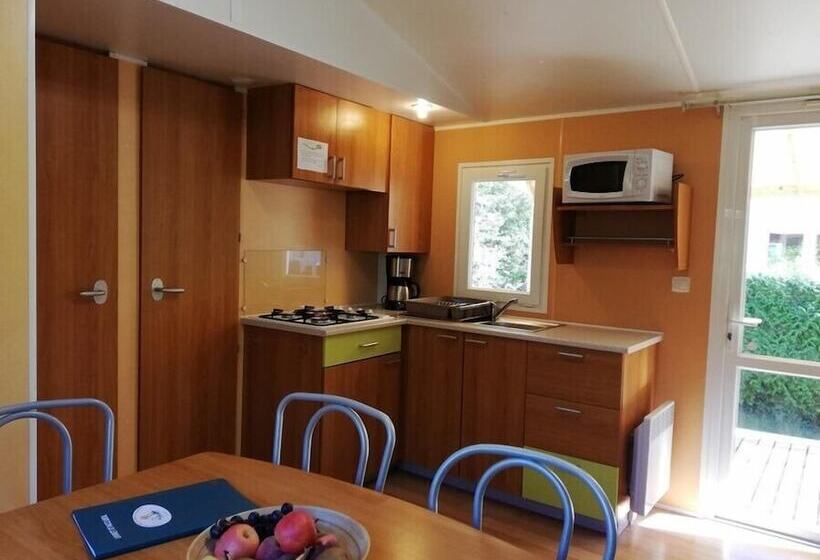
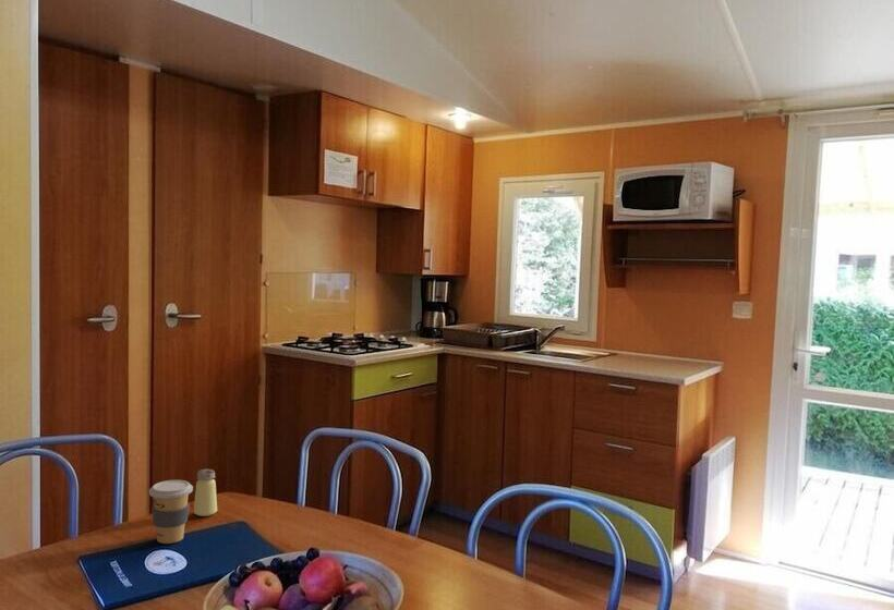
+ coffee cup [148,479,194,545]
+ saltshaker [193,468,218,517]
